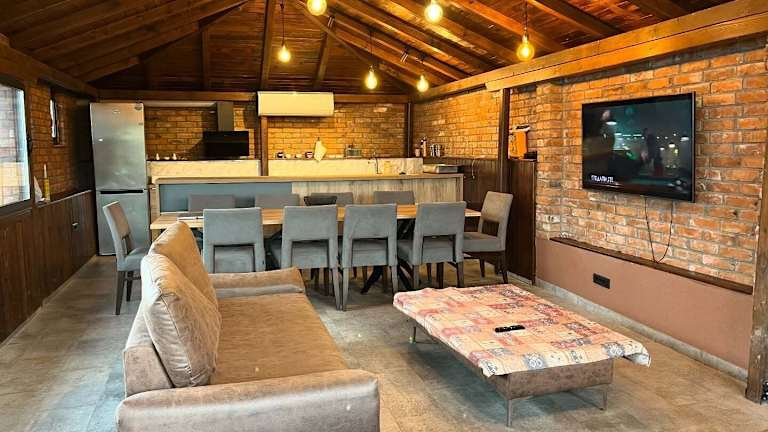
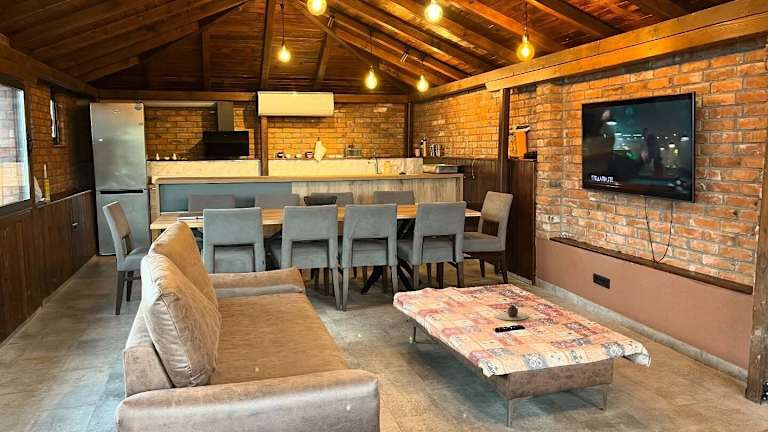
+ teapot [494,301,529,321]
